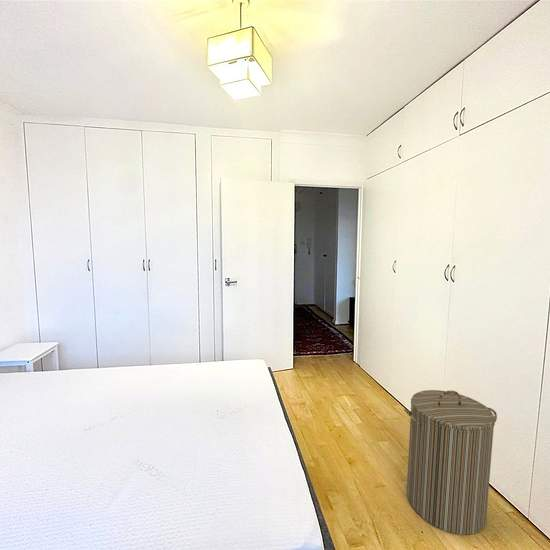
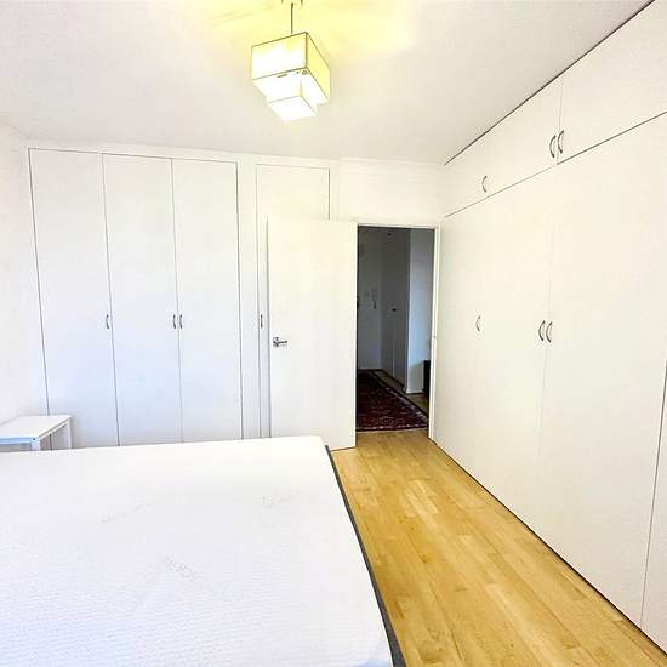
- laundry hamper [403,389,498,536]
